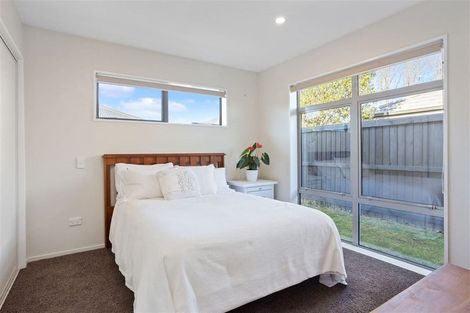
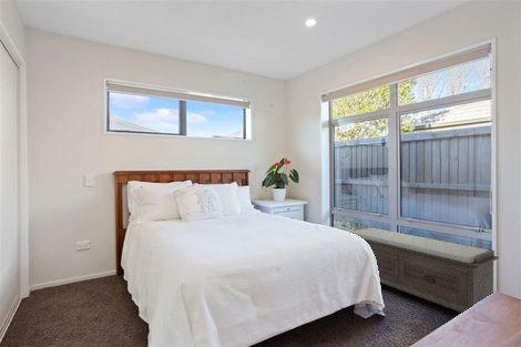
+ bench [349,226,500,314]
